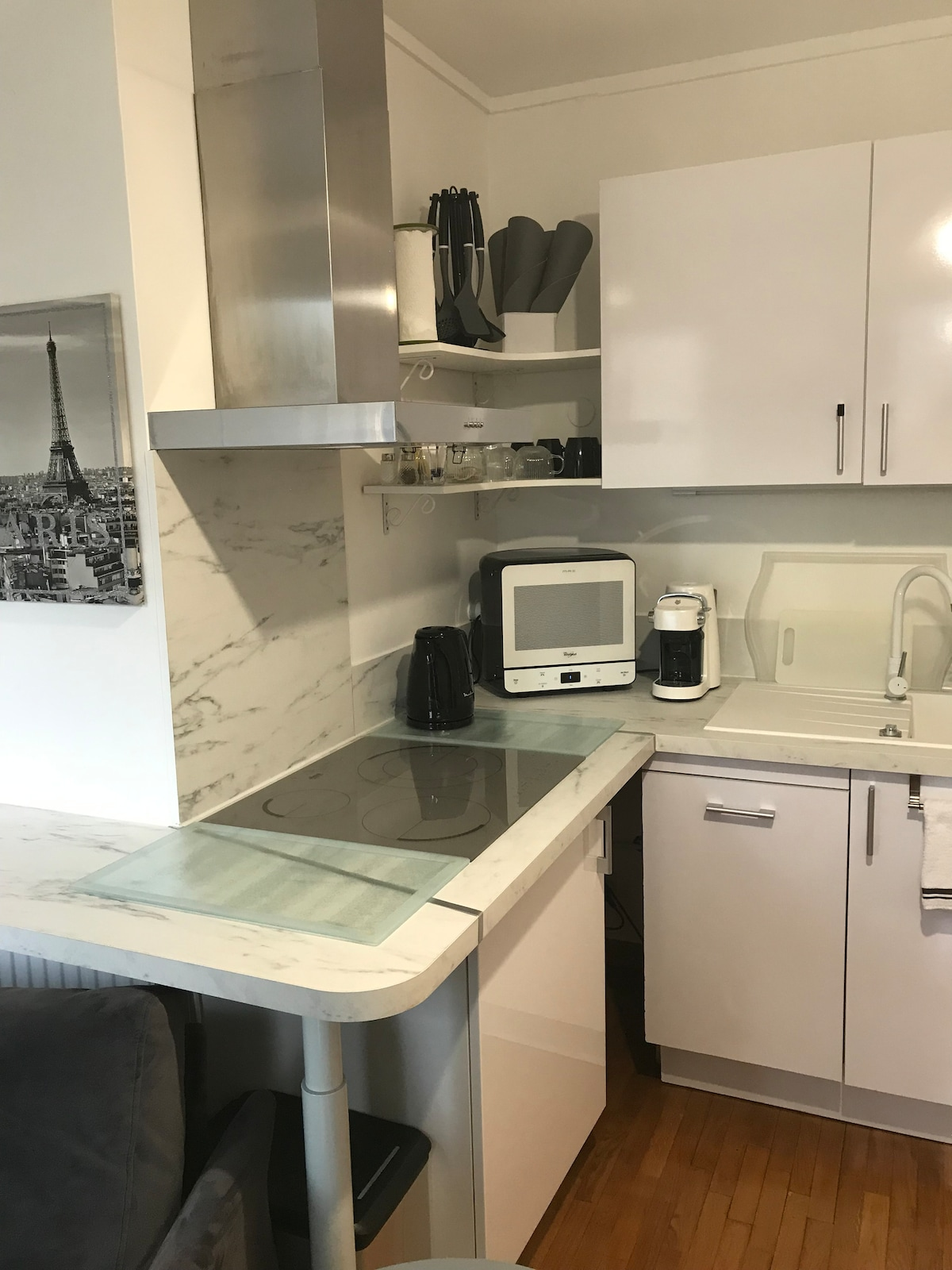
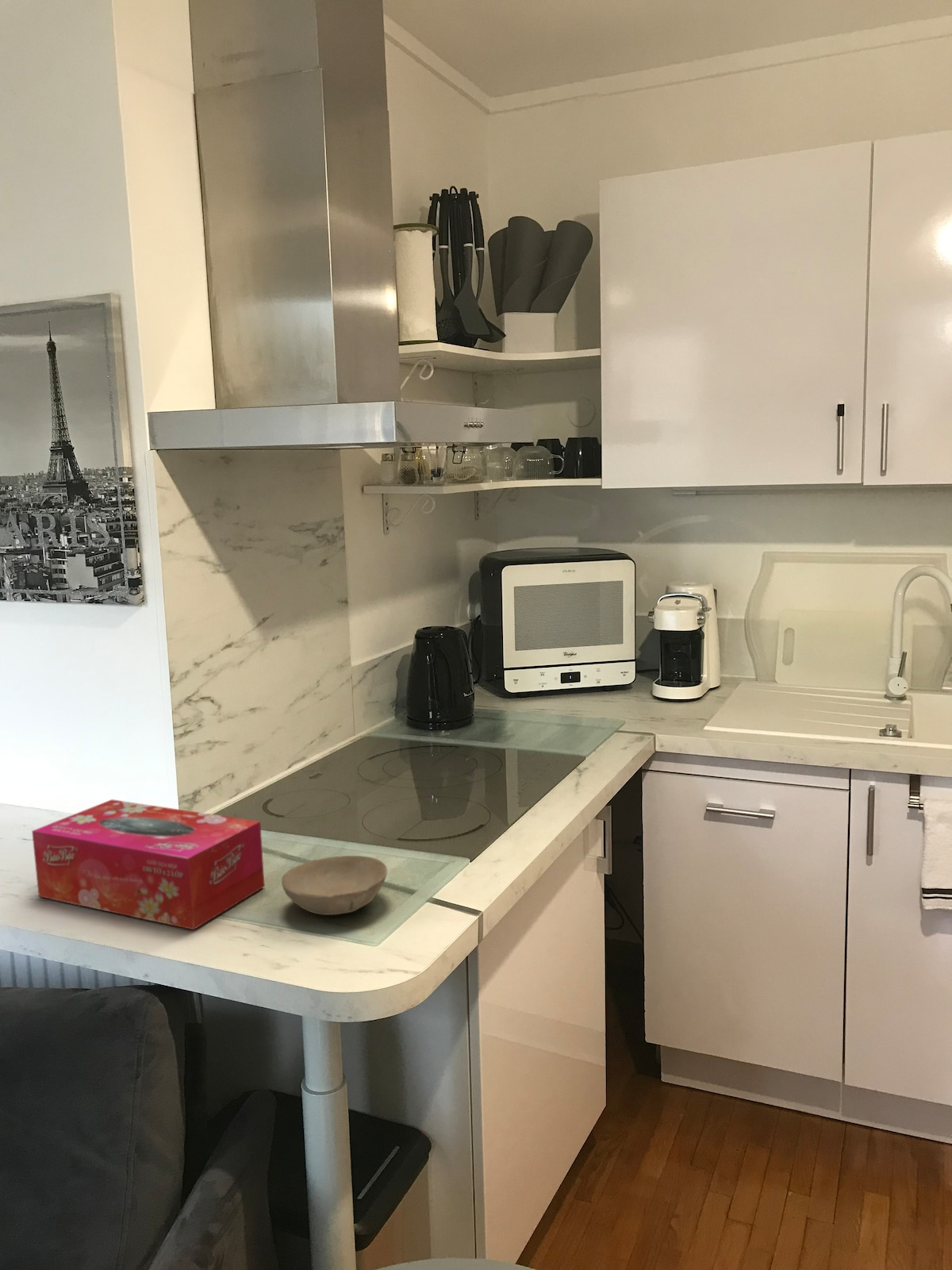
+ tissue box [31,799,266,930]
+ bowl [281,855,388,916]
